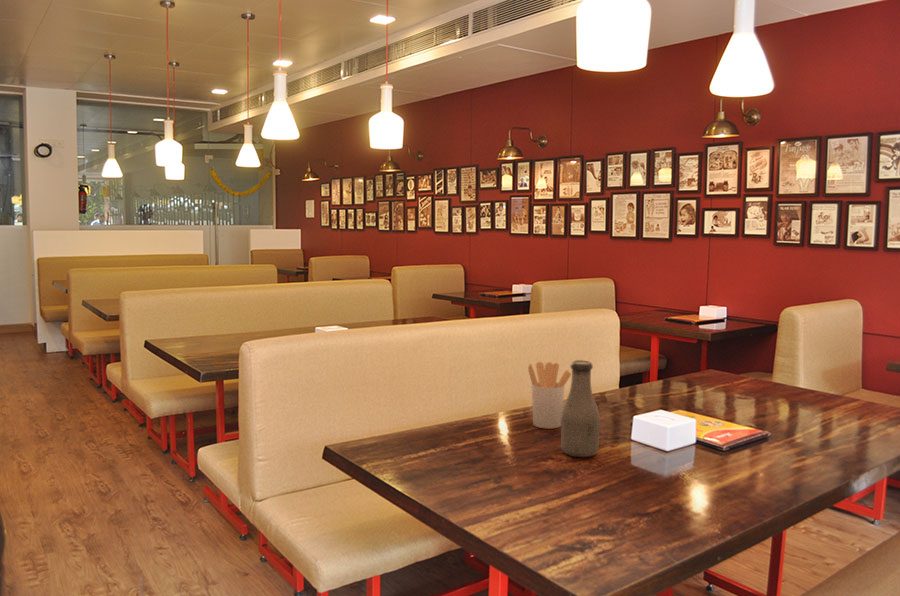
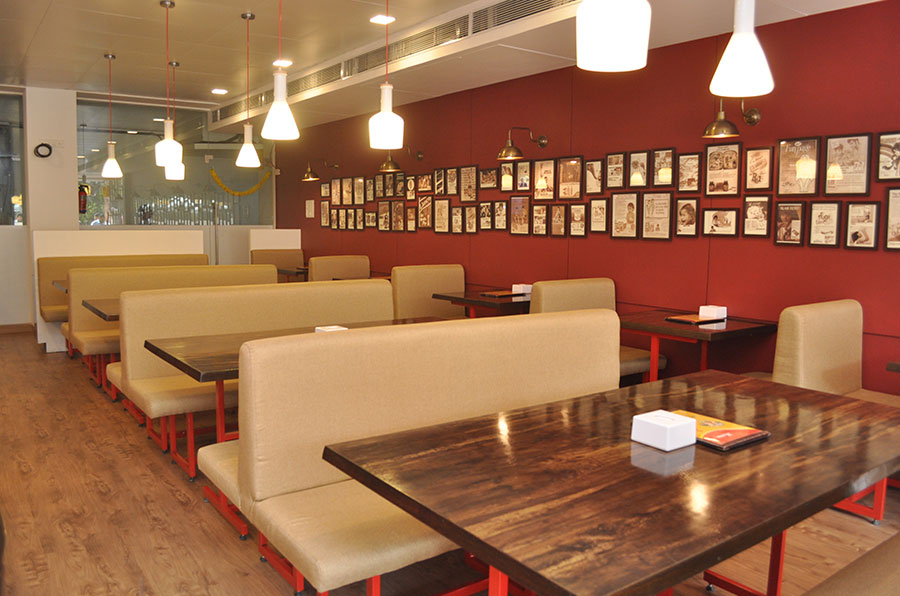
- bottle [560,359,601,458]
- utensil holder [527,361,572,430]
